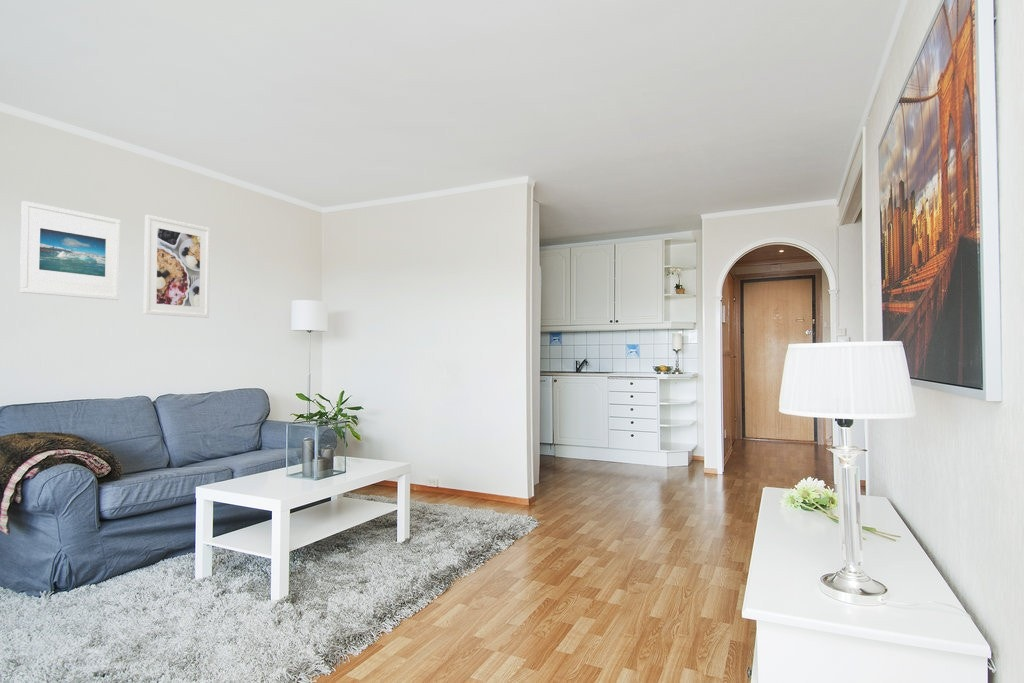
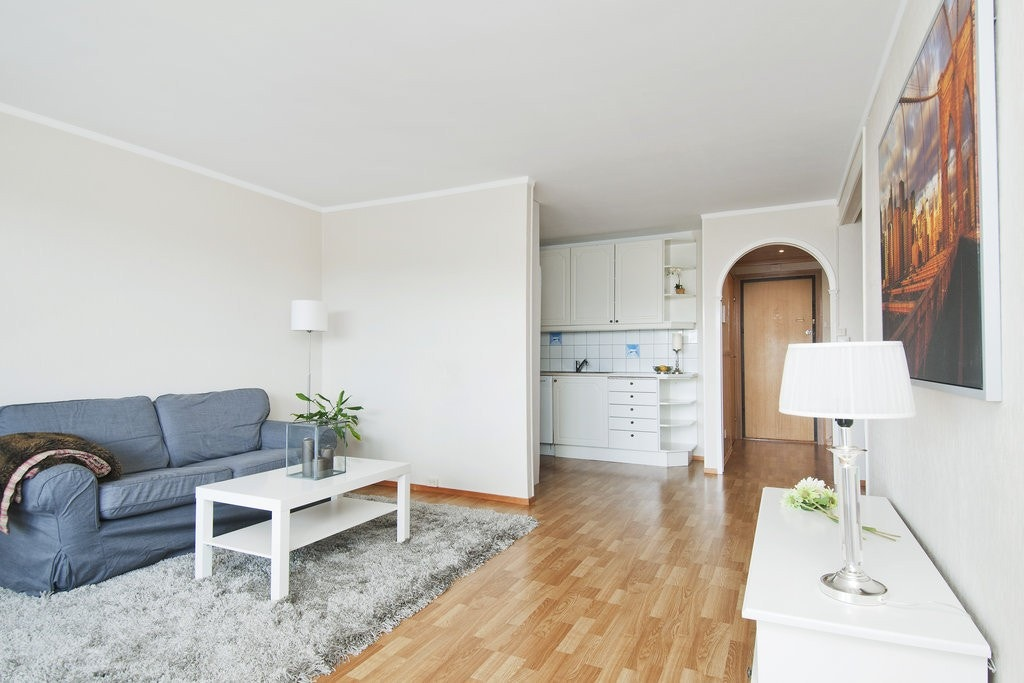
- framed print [19,200,121,301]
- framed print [143,214,211,319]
